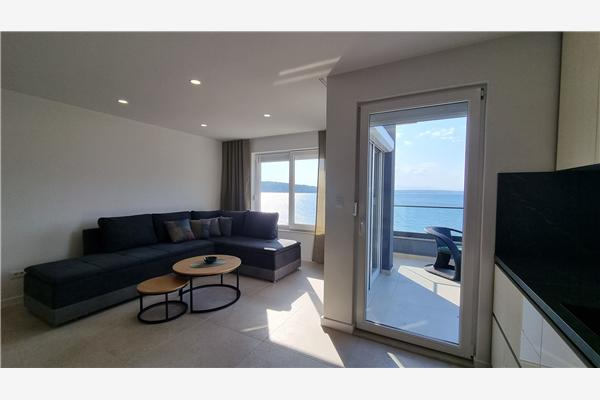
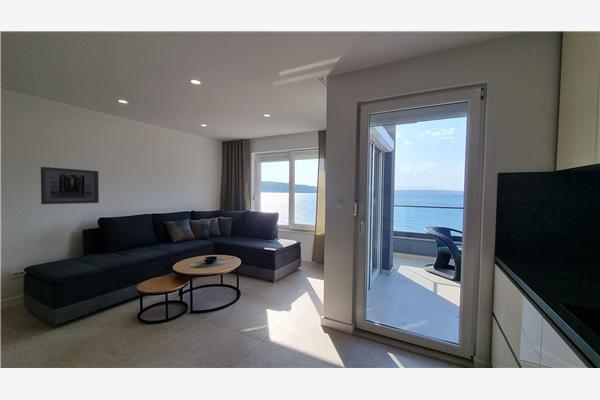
+ wall art [40,166,100,205]
